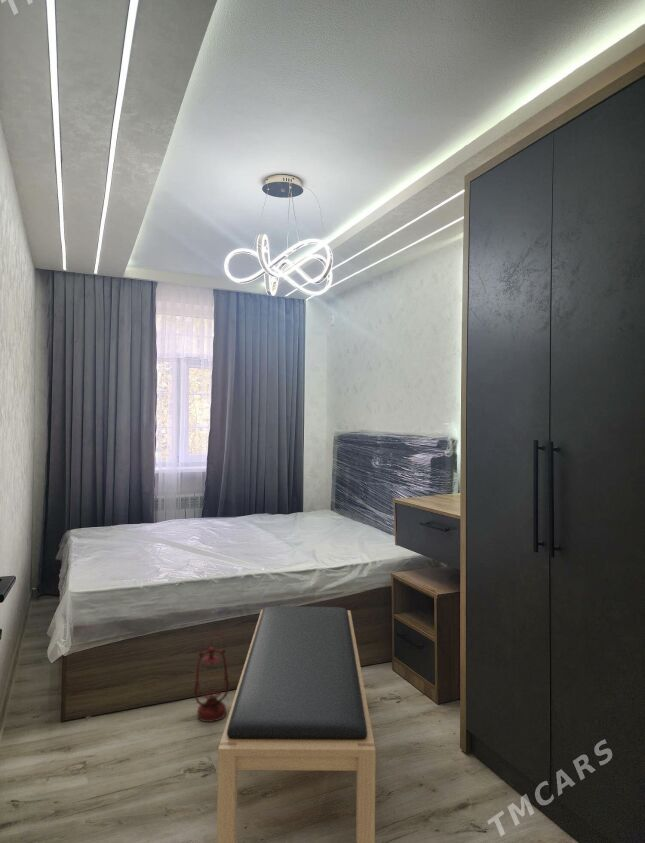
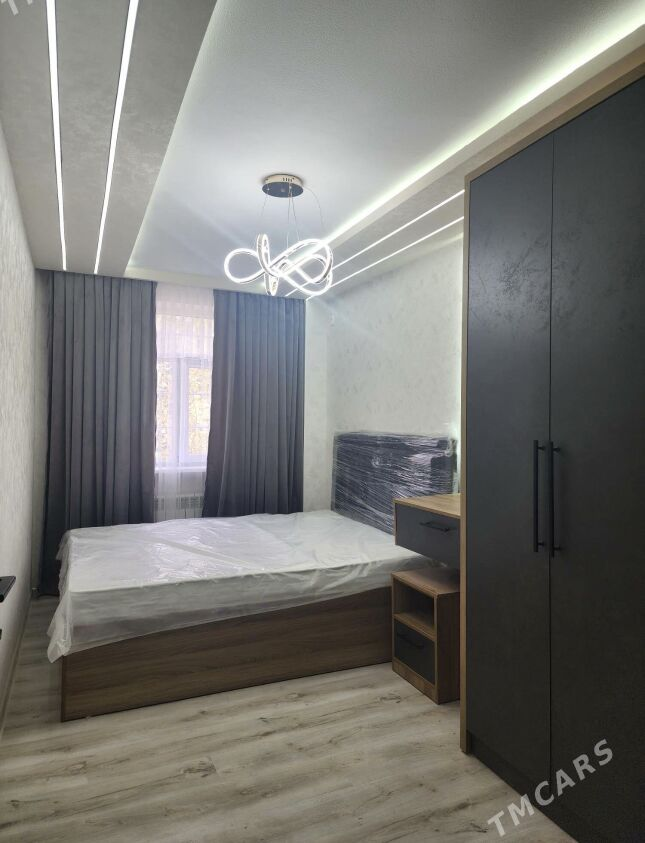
- bench [216,605,377,843]
- lantern [193,631,230,723]
